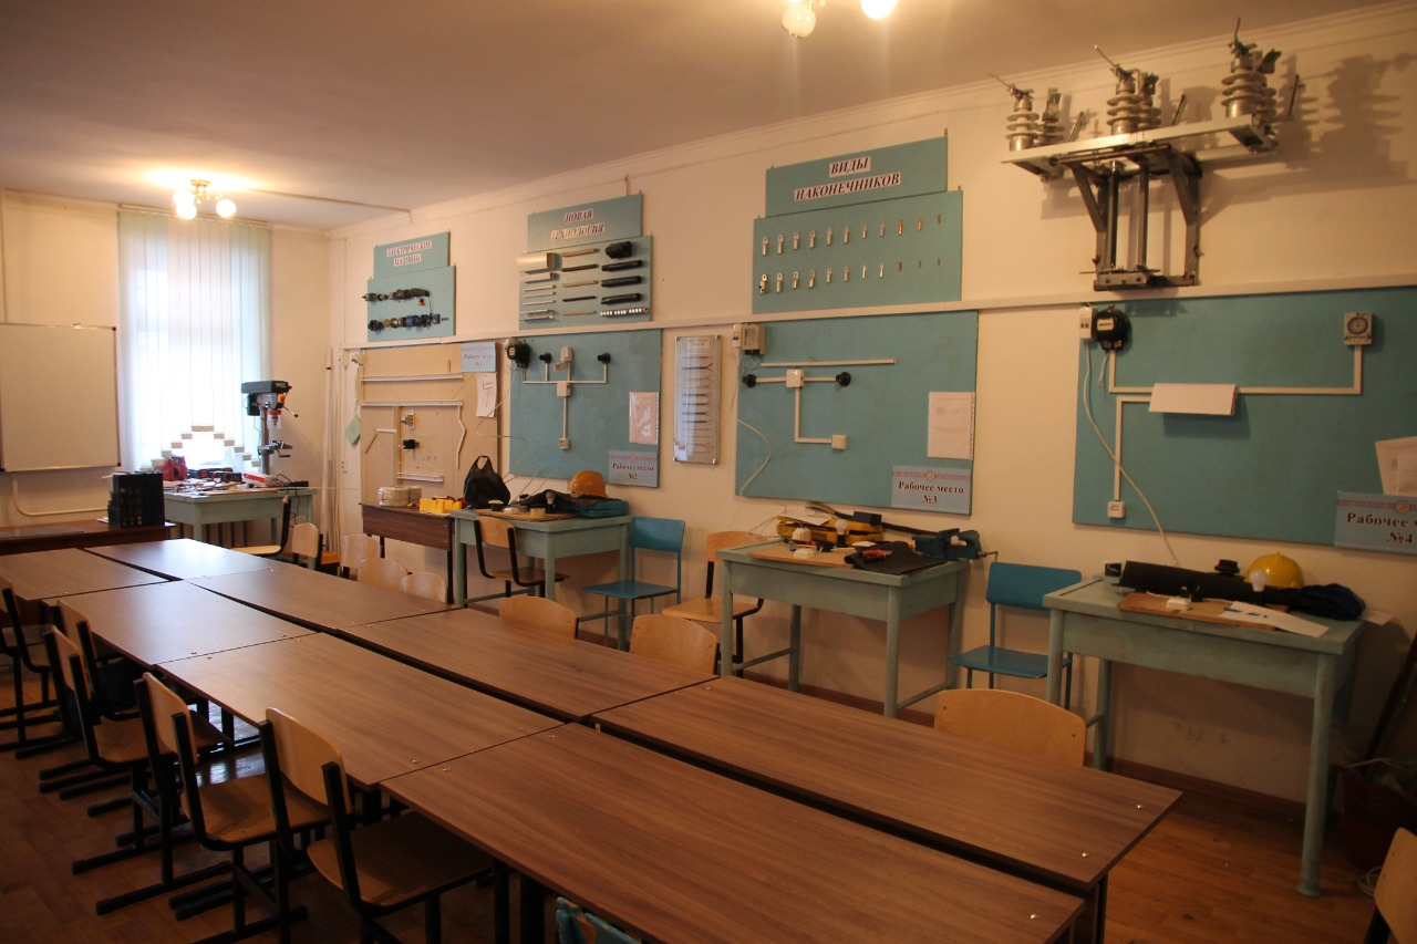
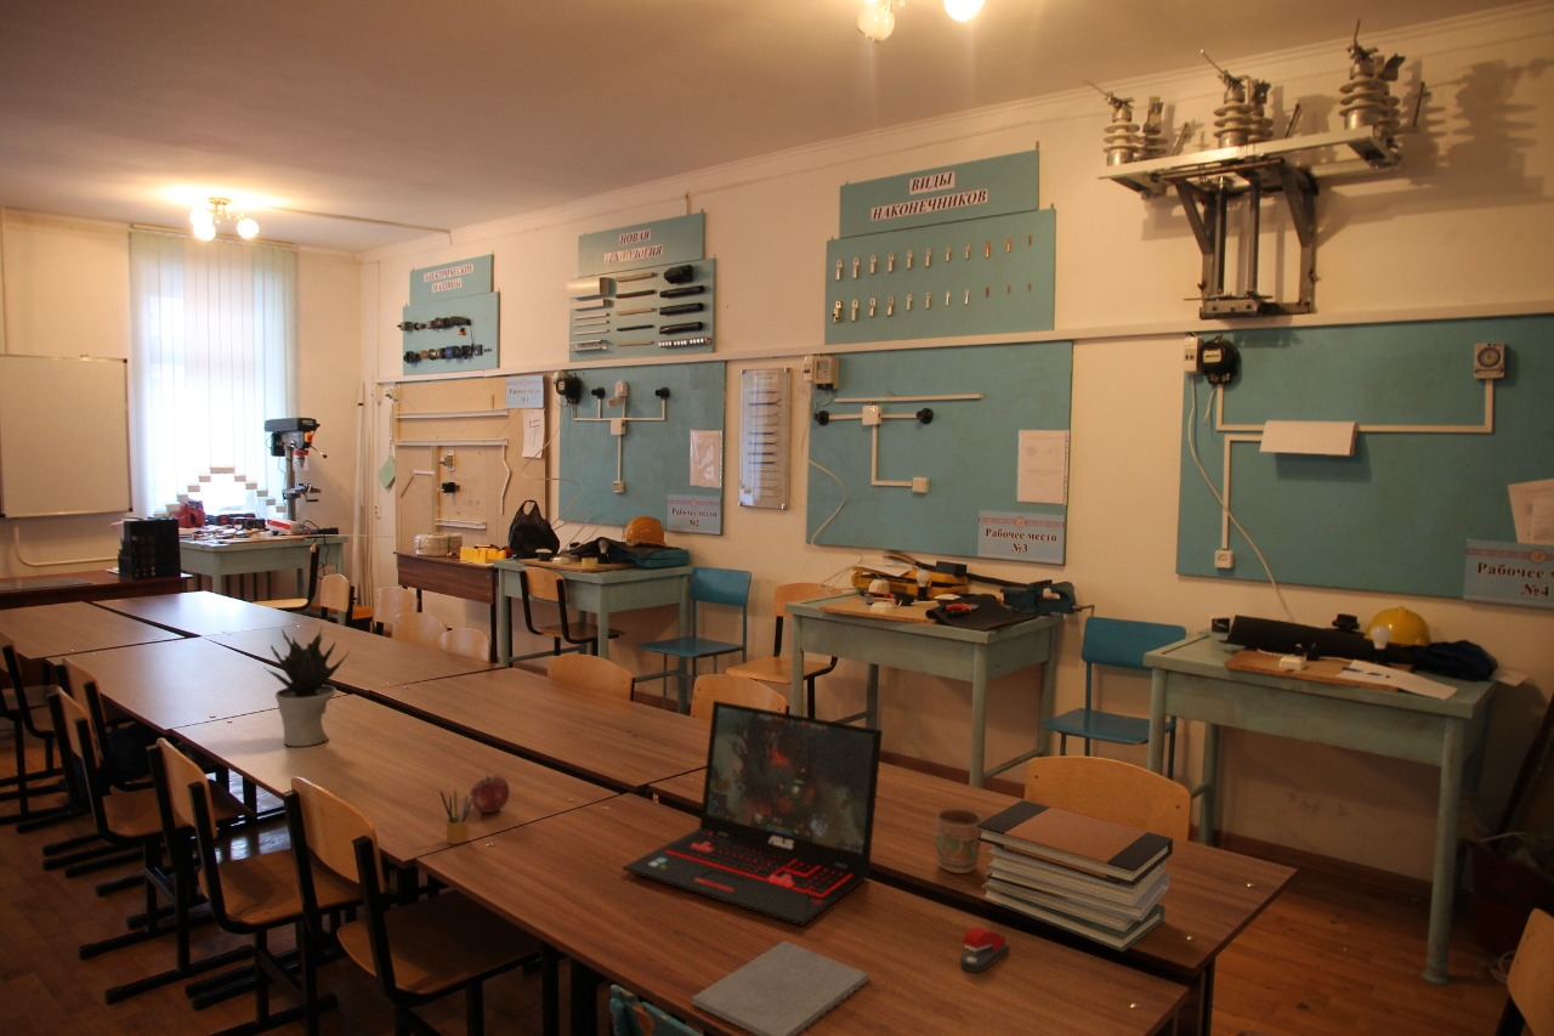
+ pencil box [438,788,472,845]
+ laptop [622,700,884,927]
+ mug [934,806,983,874]
+ potted plant [263,625,351,747]
+ stapler [959,925,1010,973]
+ book stack [976,799,1174,953]
+ apple [469,771,511,814]
+ notepad [691,940,873,1036]
